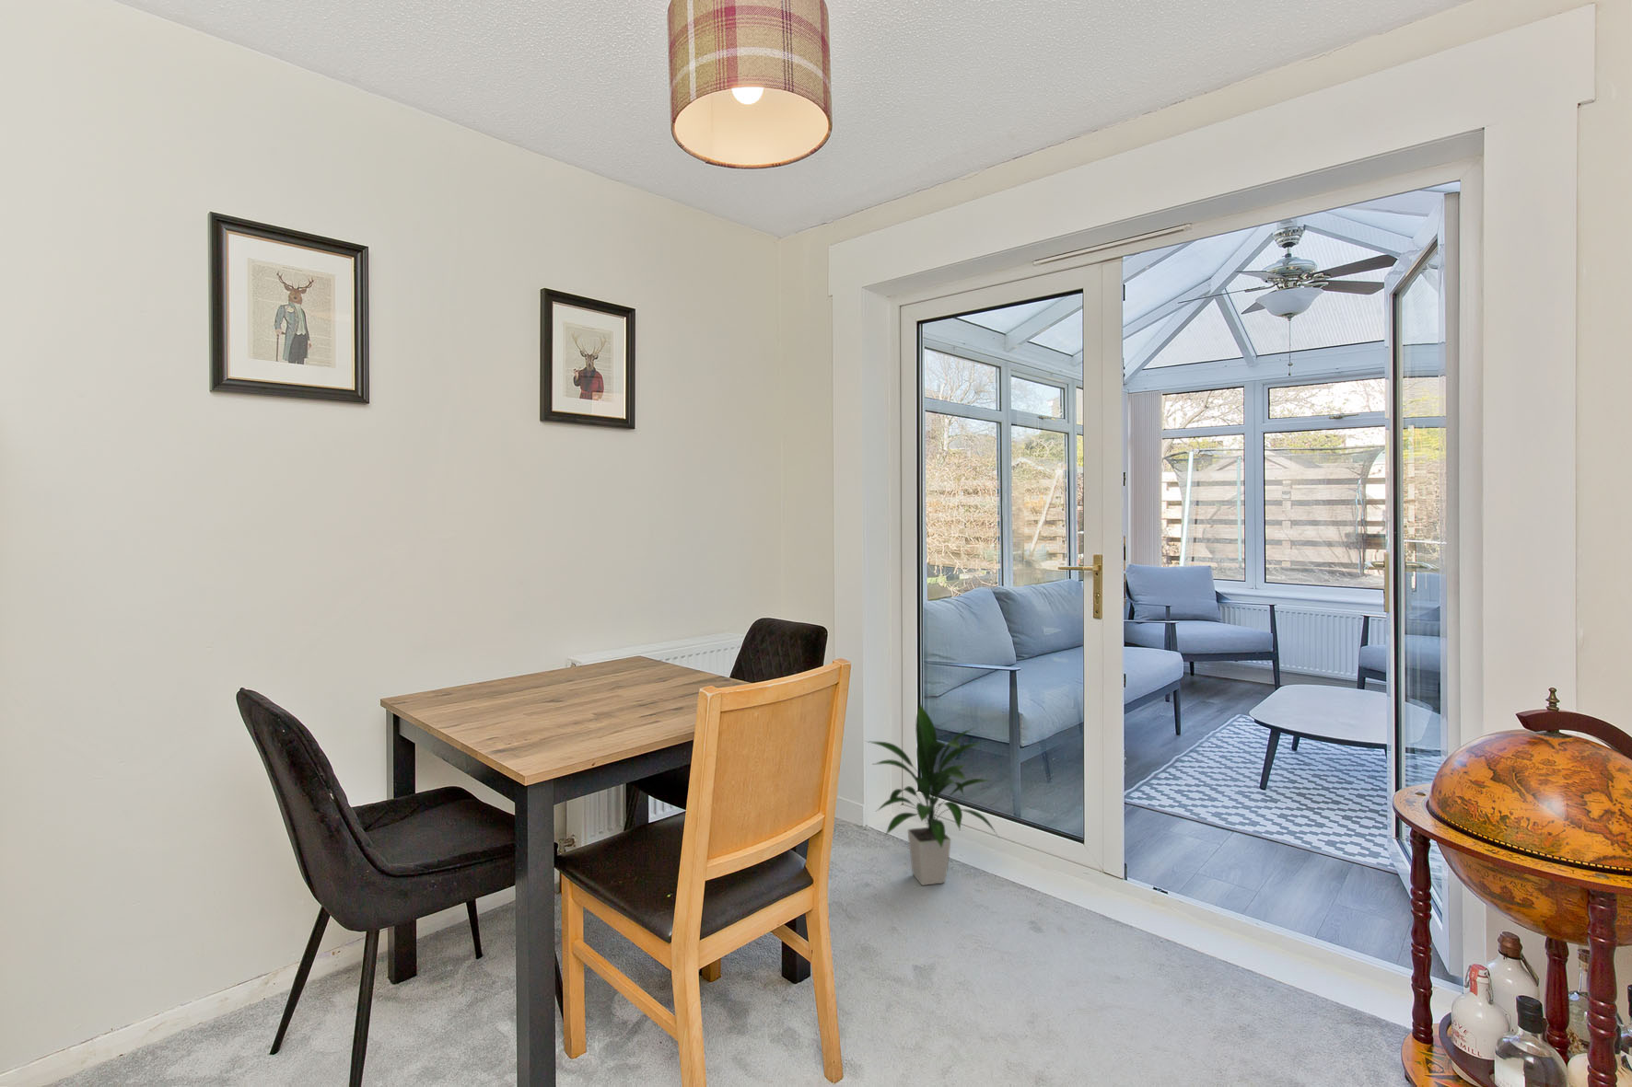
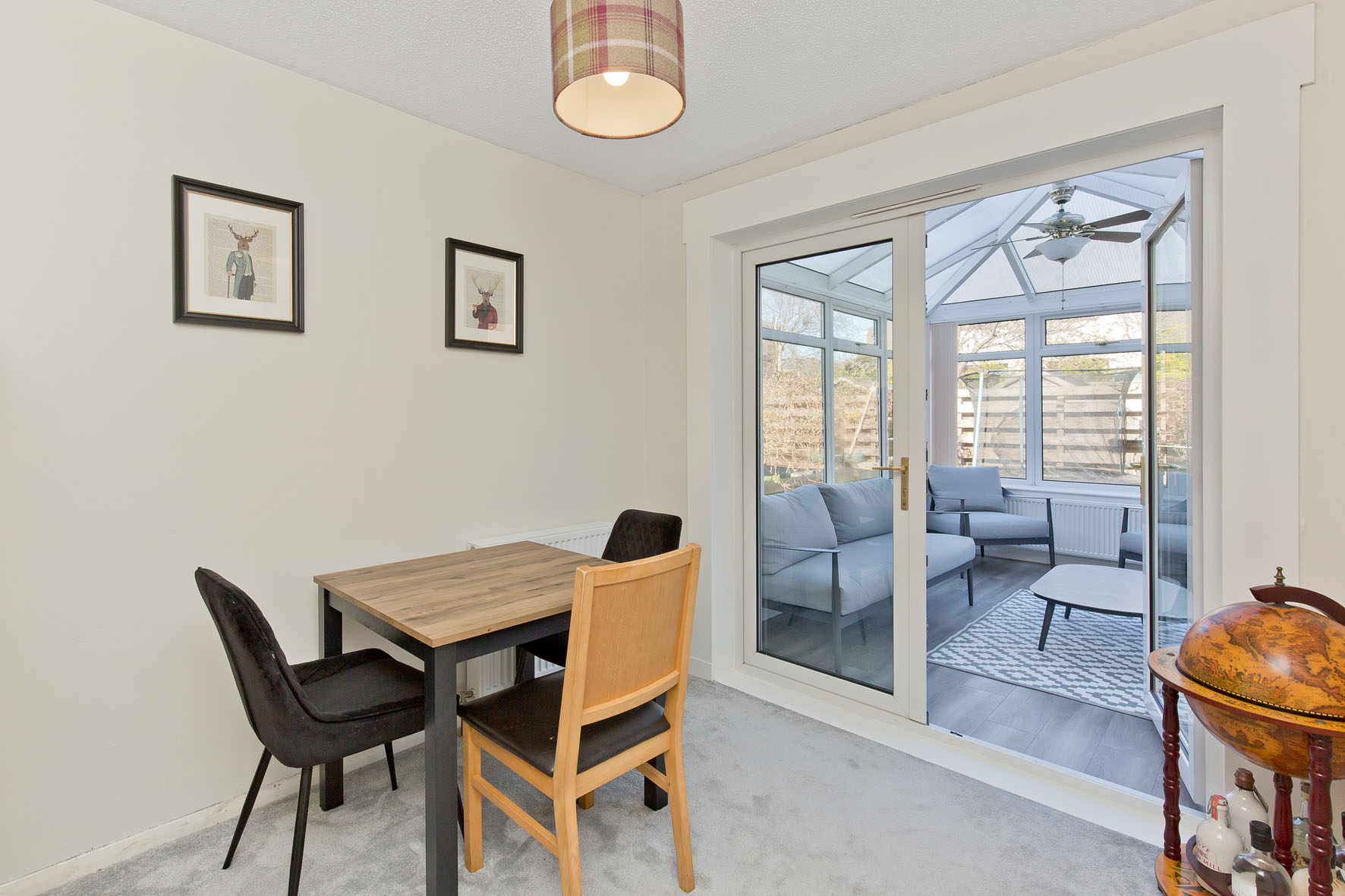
- indoor plant [865,702,1001,887]
